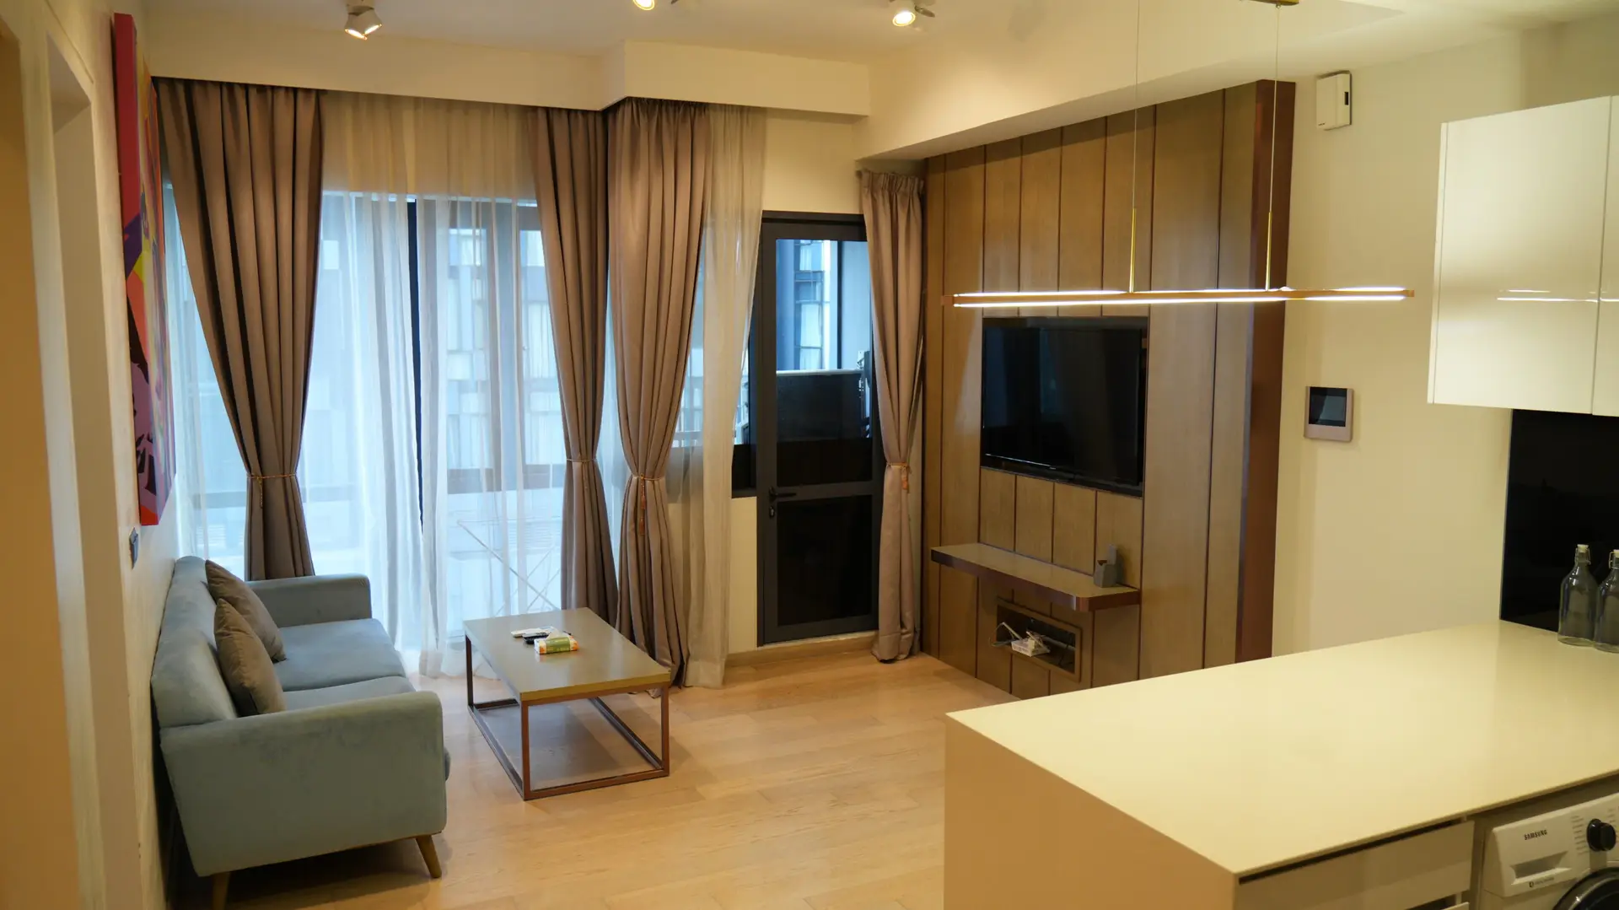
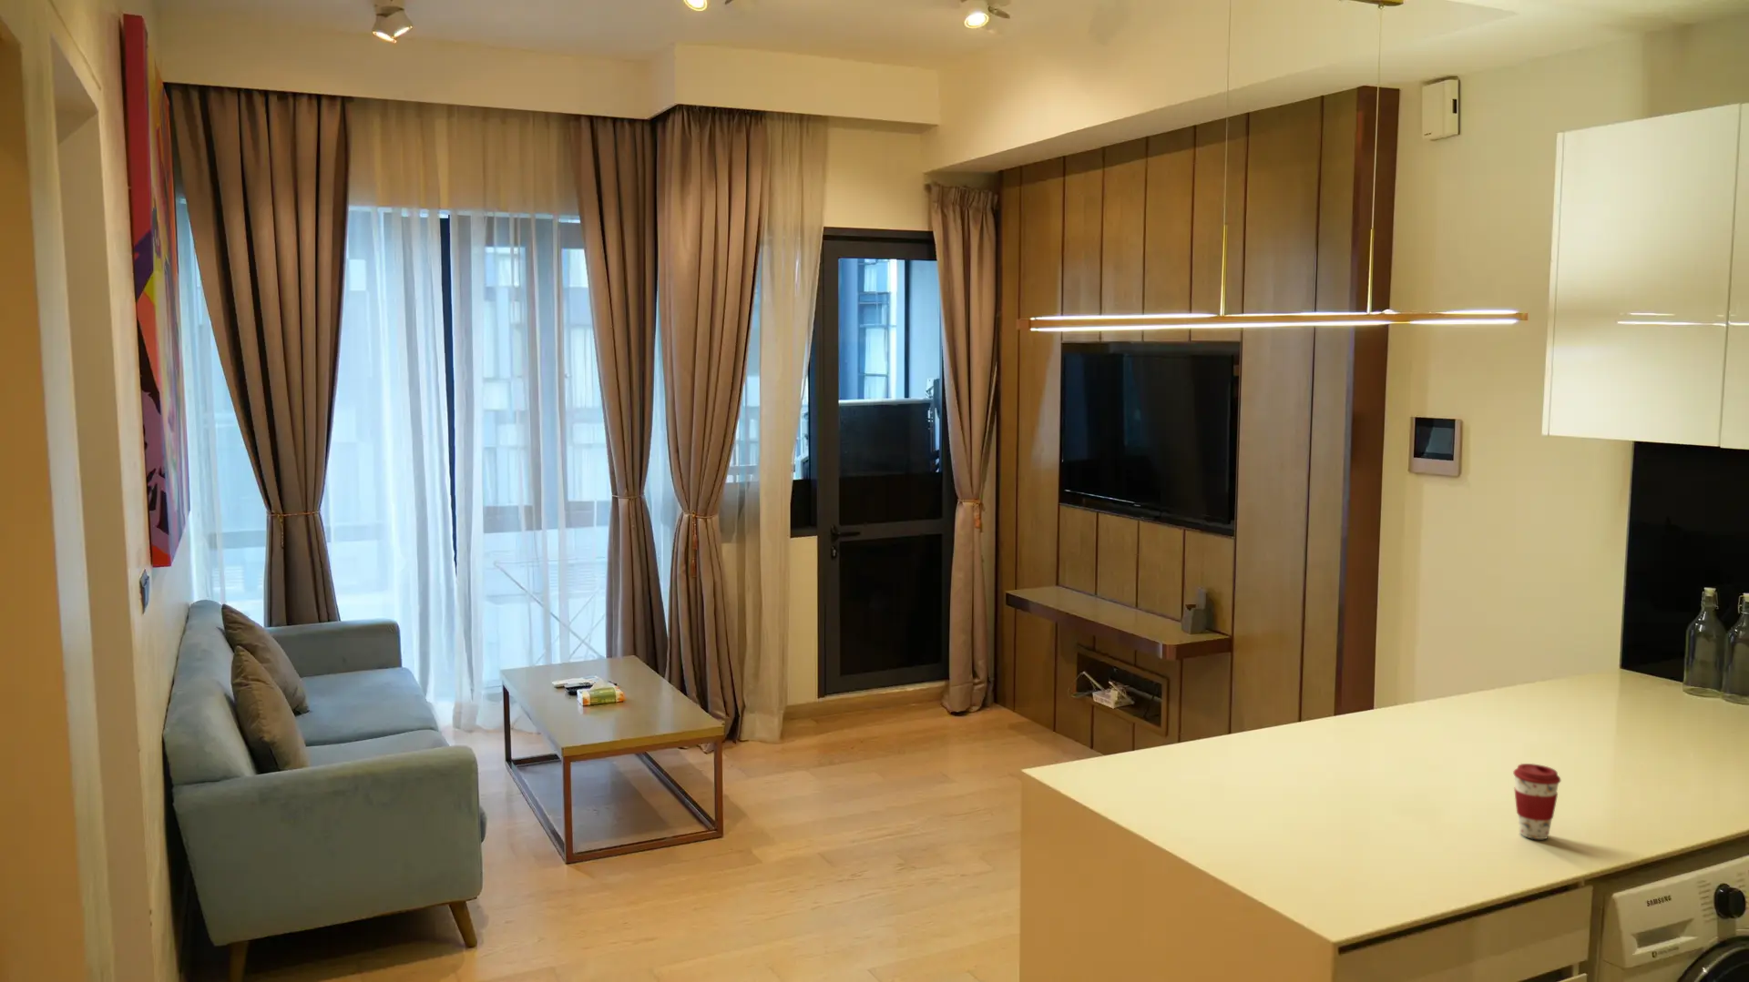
+ coffee cup [1512,762,1562,840]
